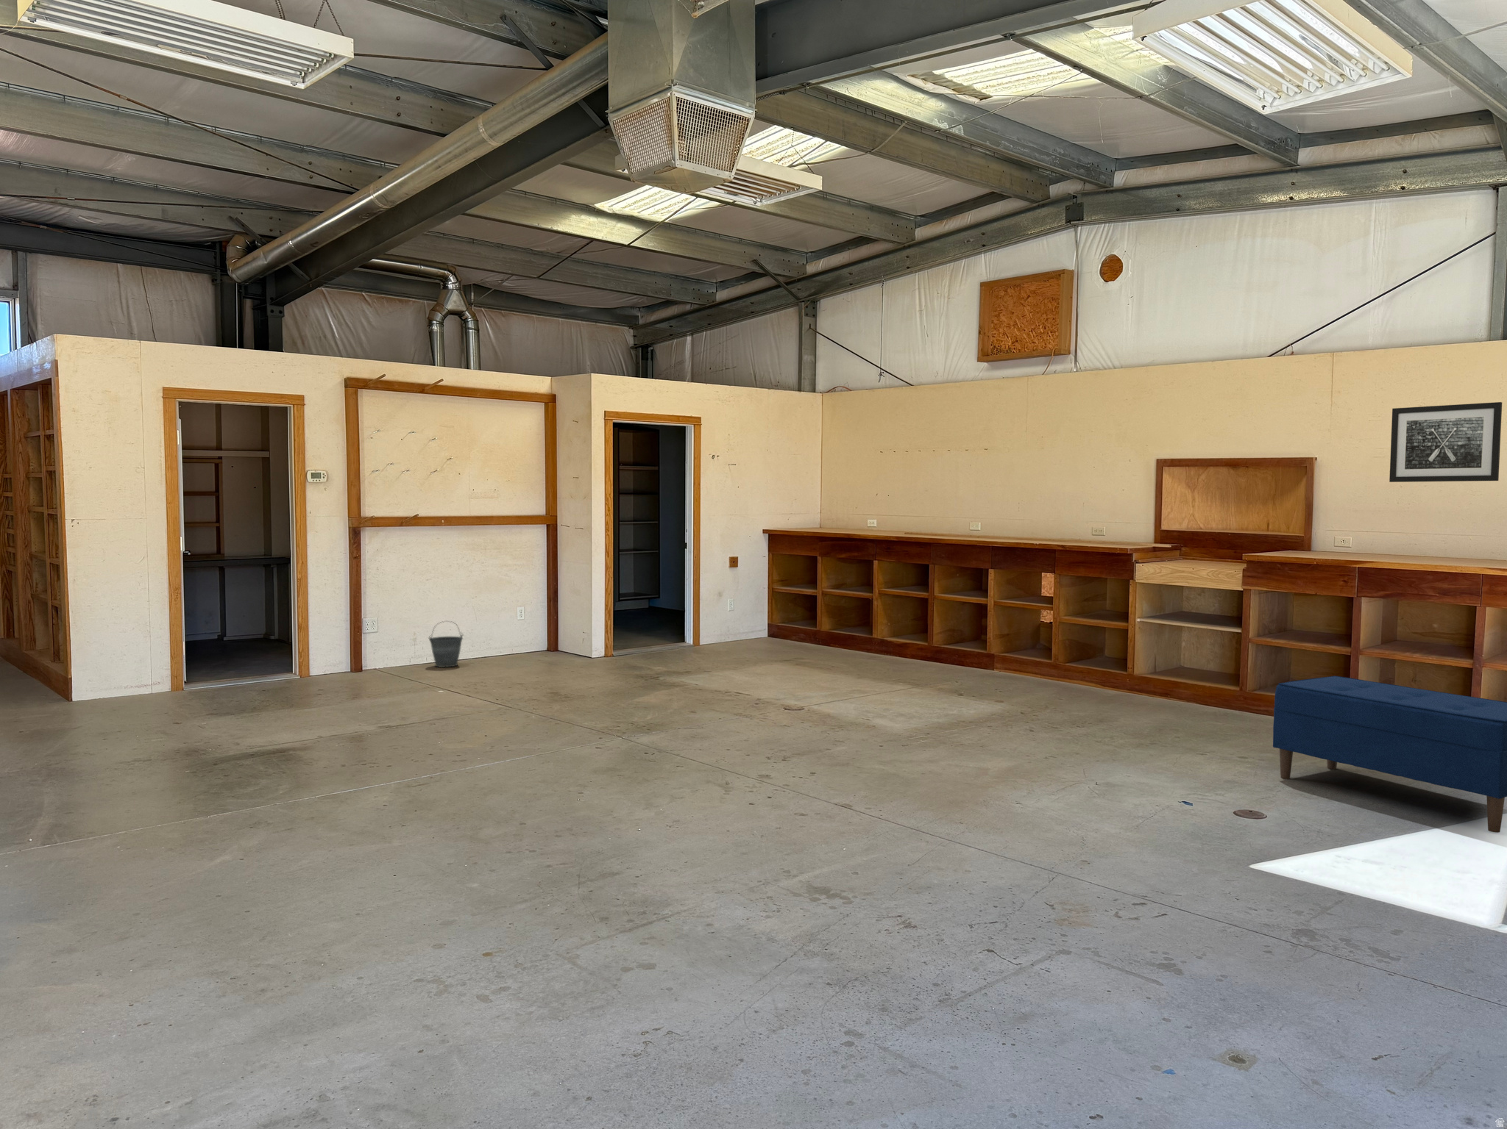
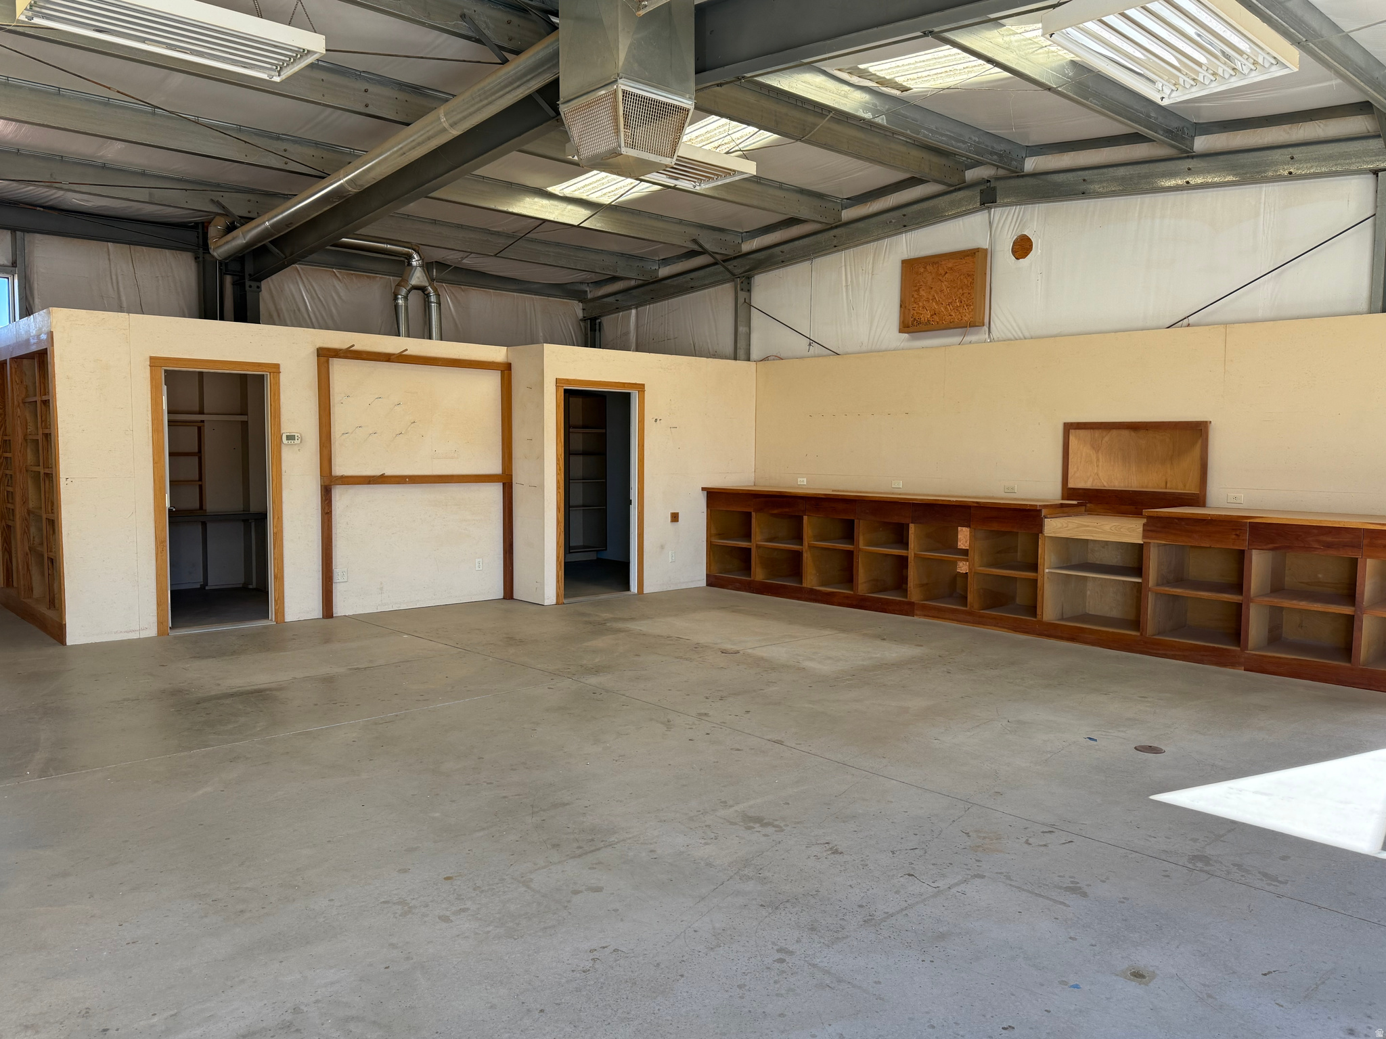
- wall art [1388,401,1502,483]
- bench [1272,676,1507,834]
- bucket [427,620,464,668]
